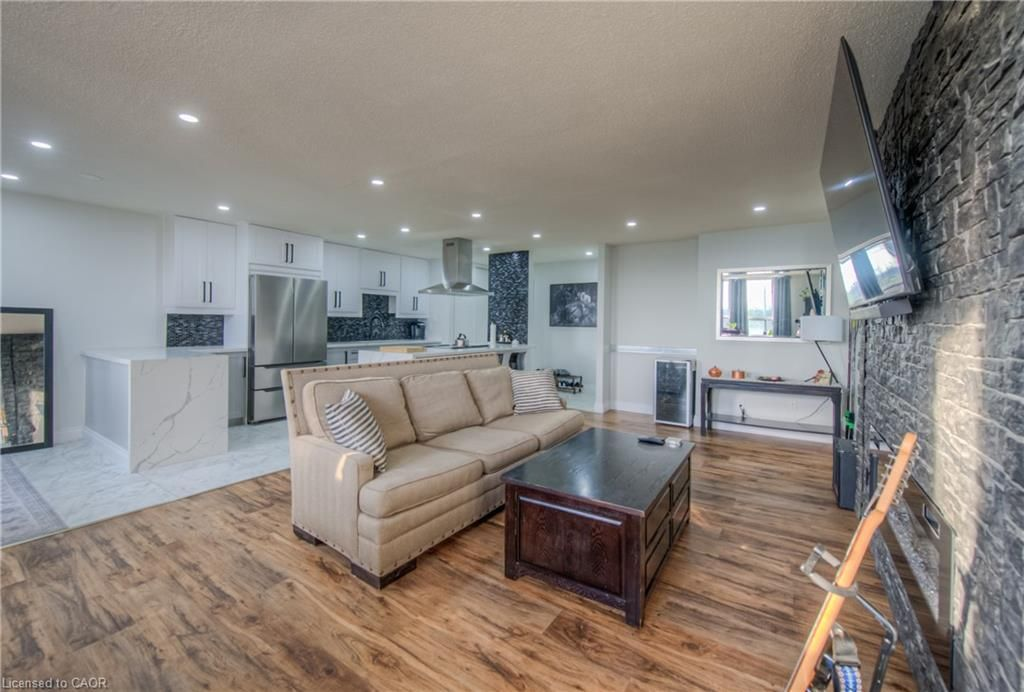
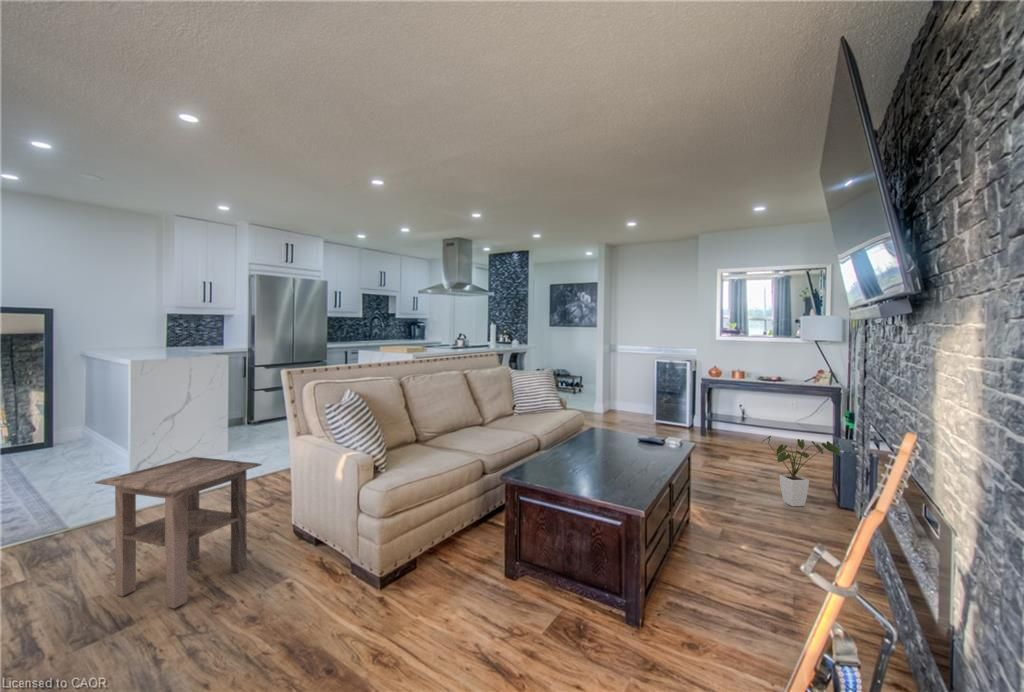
+ side table [94,456,263,609]
+ house plant [761,435,841,507]
